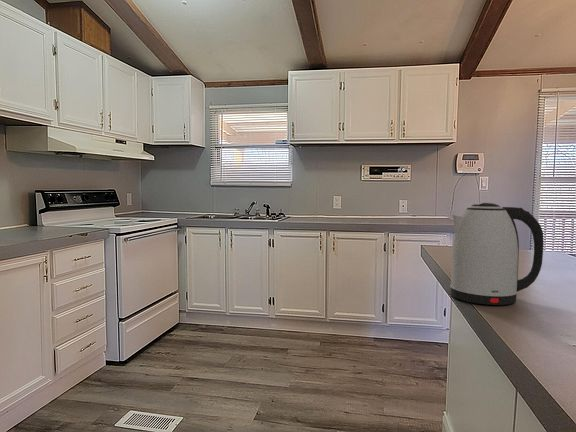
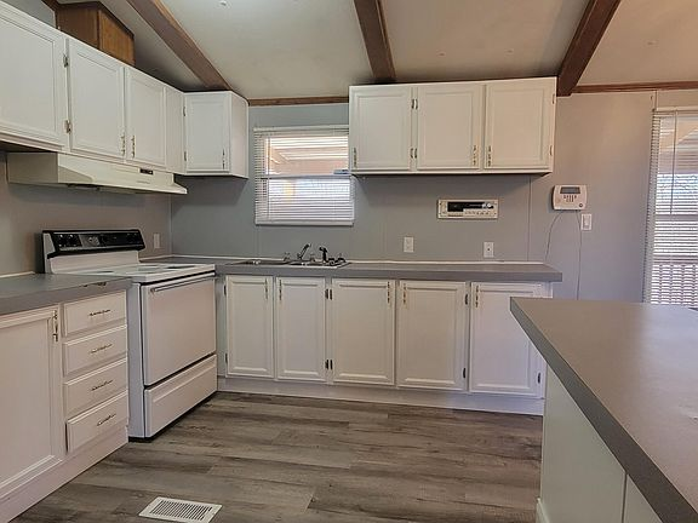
- kettle [449,202,544,306]
